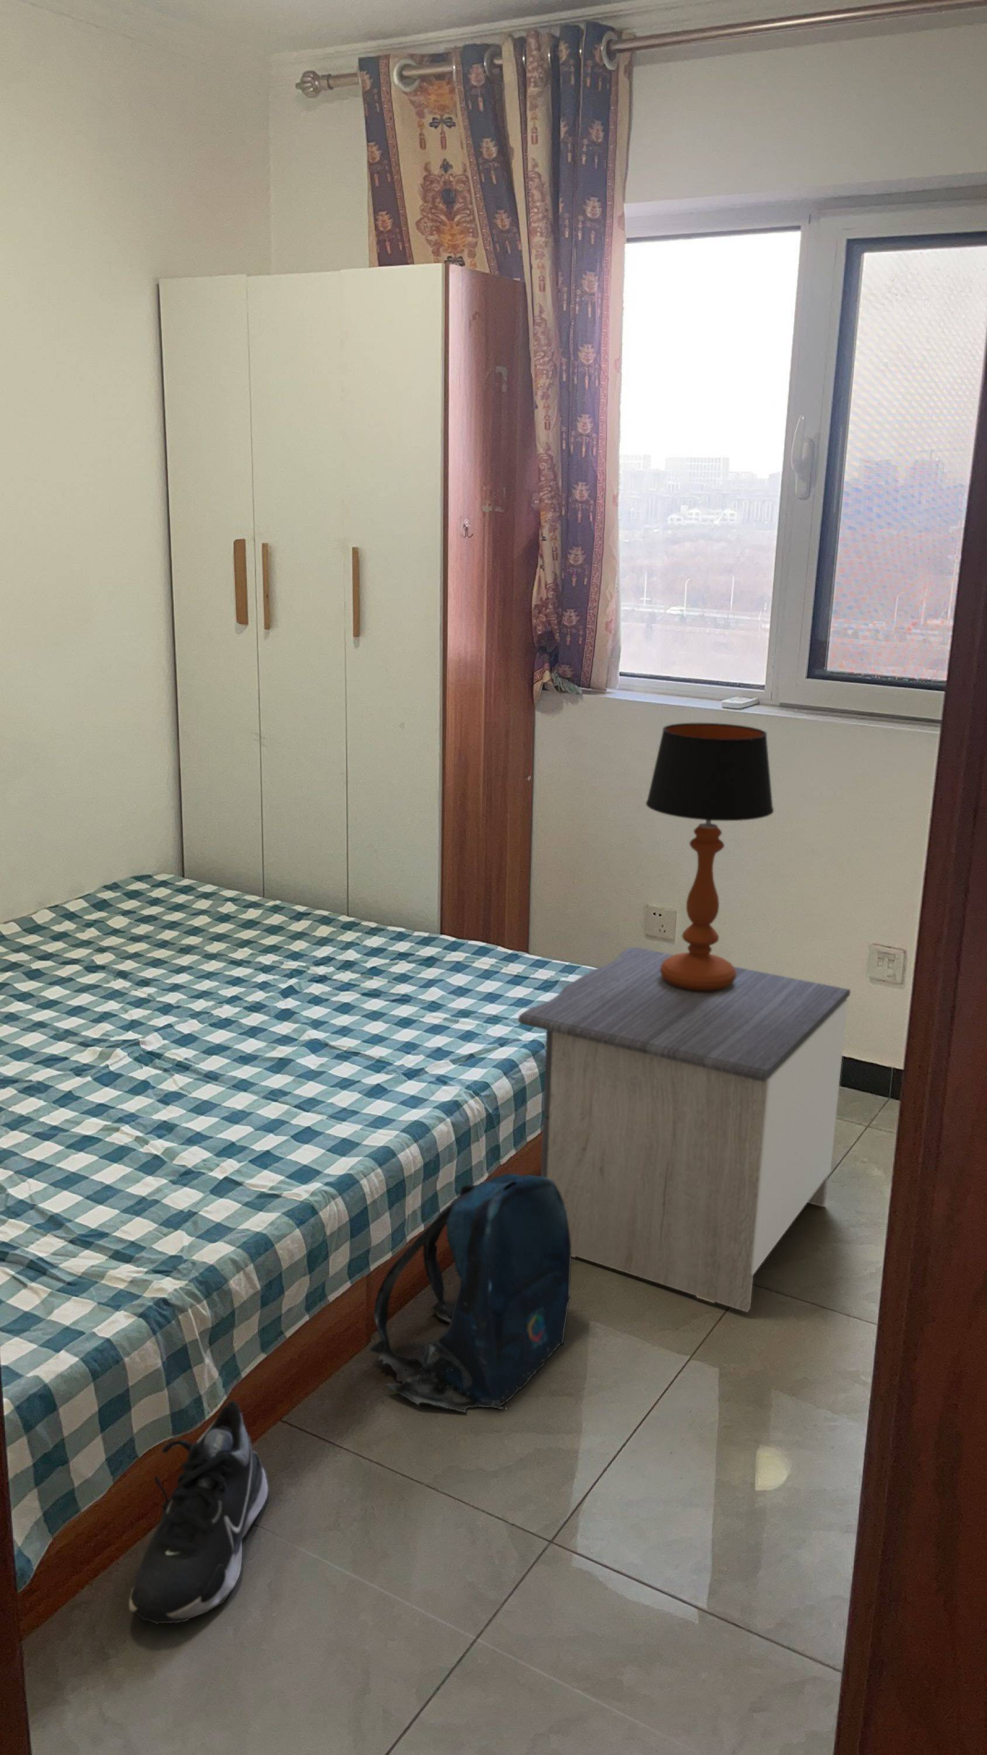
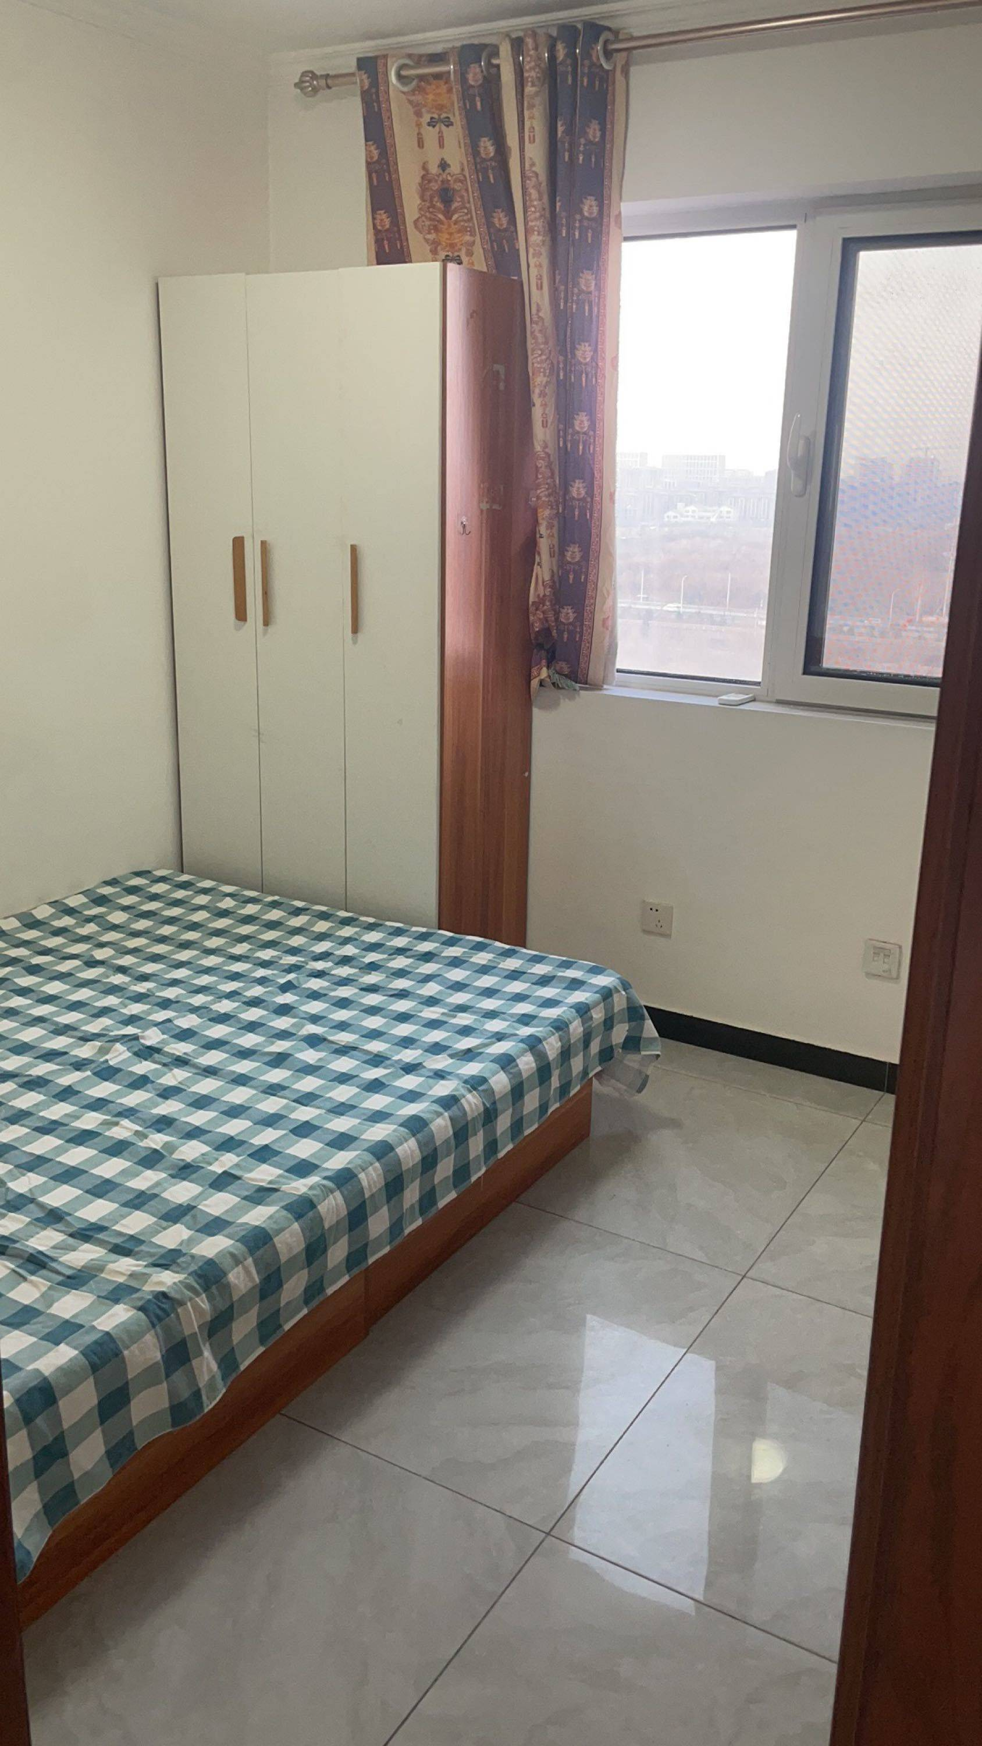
- shoe [128,1401,269,1625]
- backpack [369,1173,572,1414]
- table lamp [646,722,774,991]
- nightstand [517,946,851,1313]
